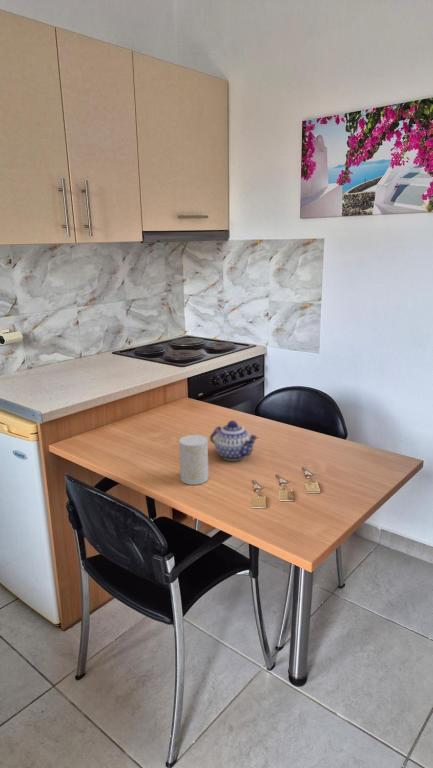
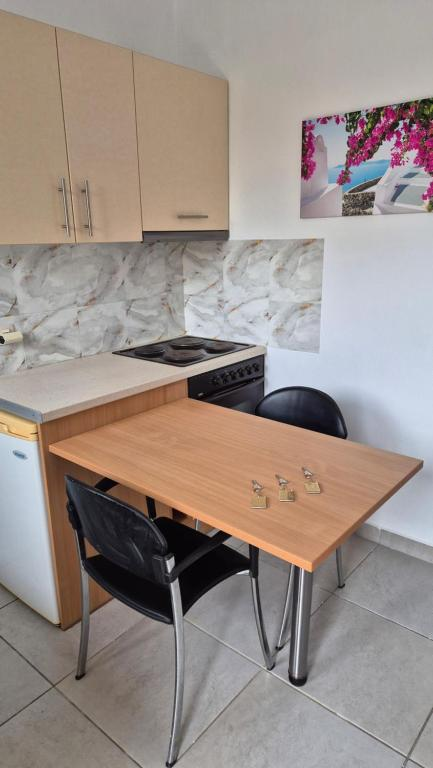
- teapot [209,419,260,462]
- cup [178,434,209,486]
